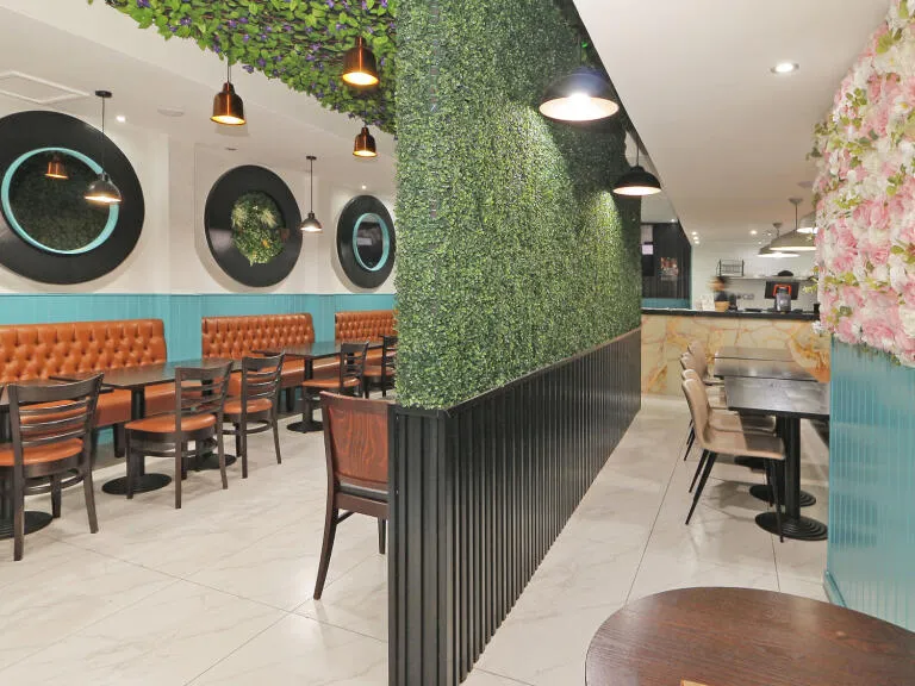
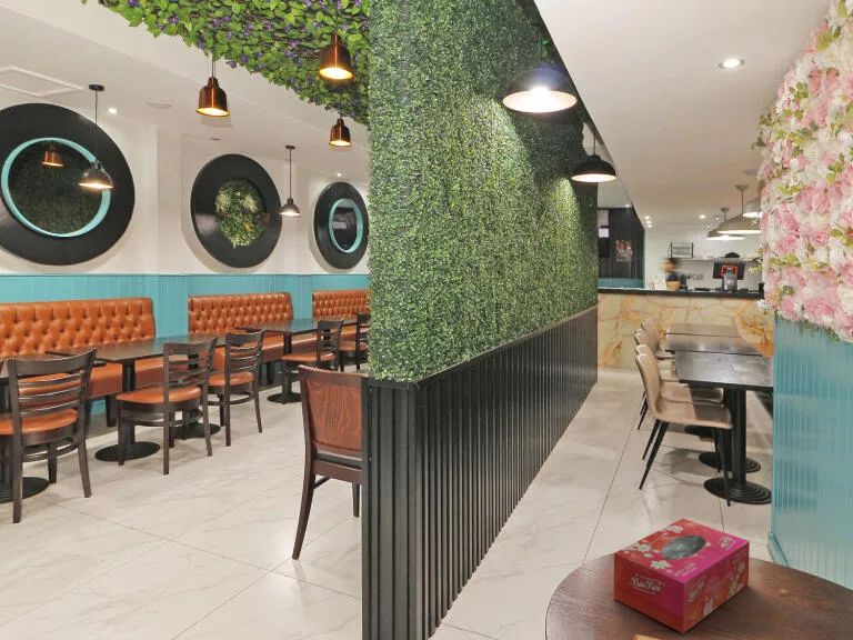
+ tissue box [612,518,751,634]
